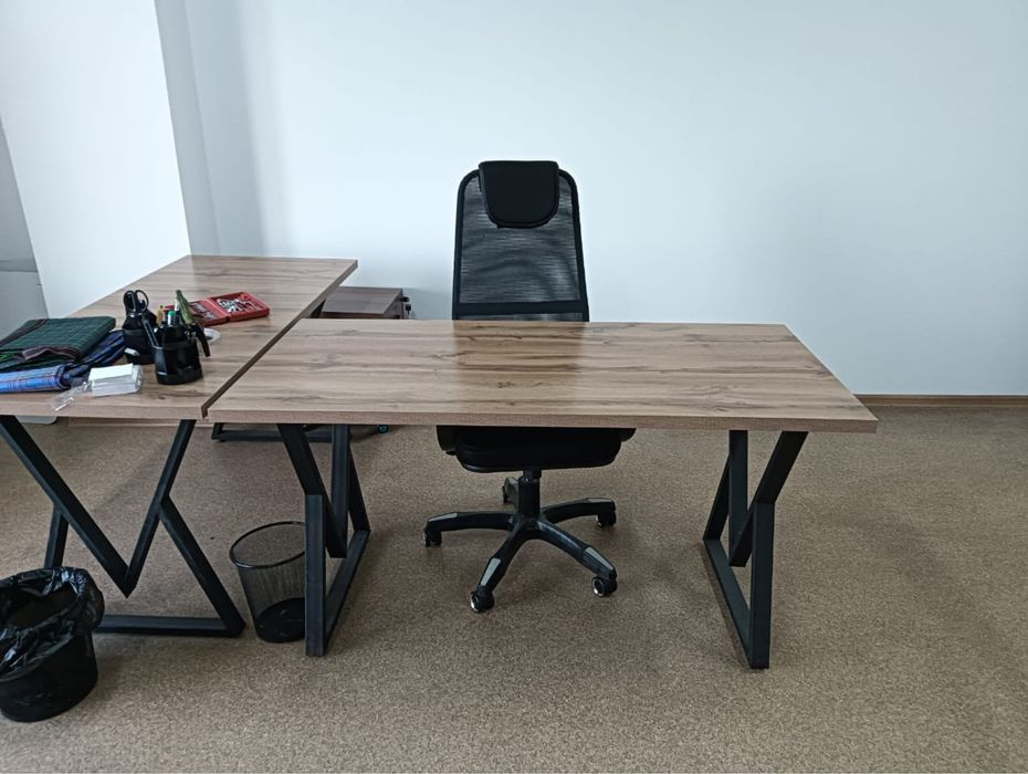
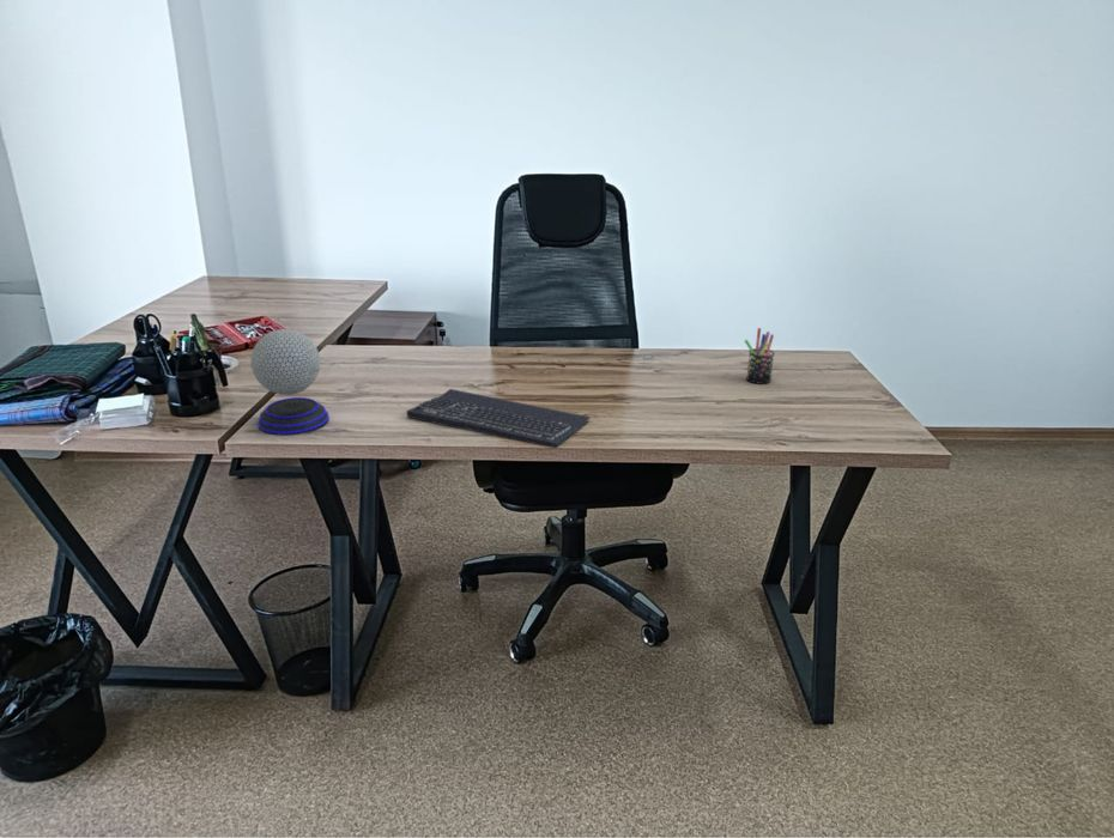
+ keyboard [405,388,592,449]
+ speaker [250,328,331,437]
+ pen holder [744,327,776,385]
